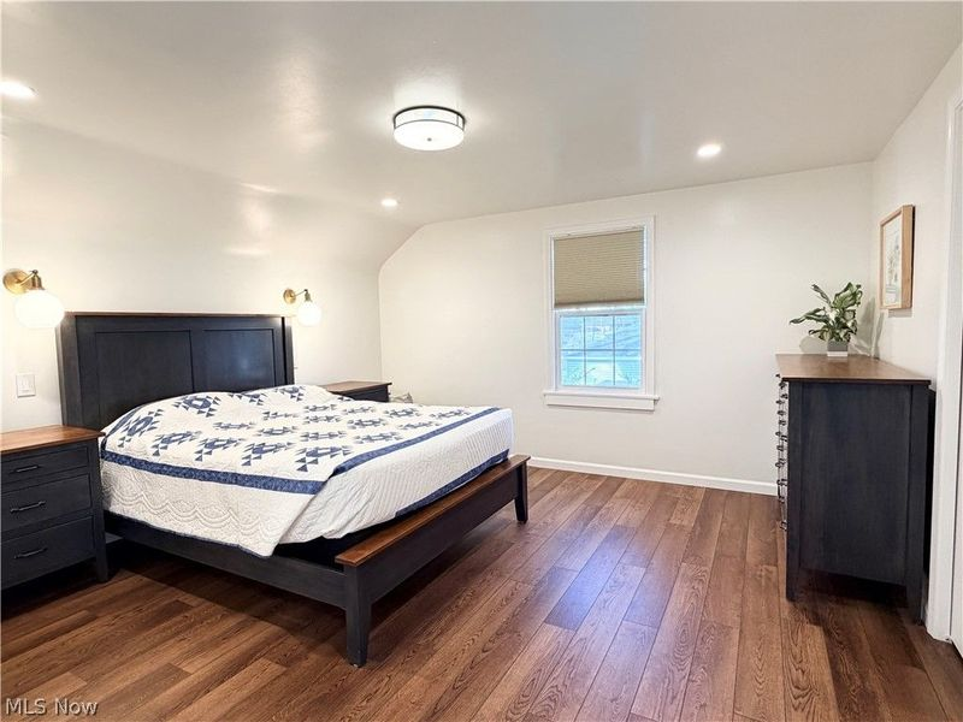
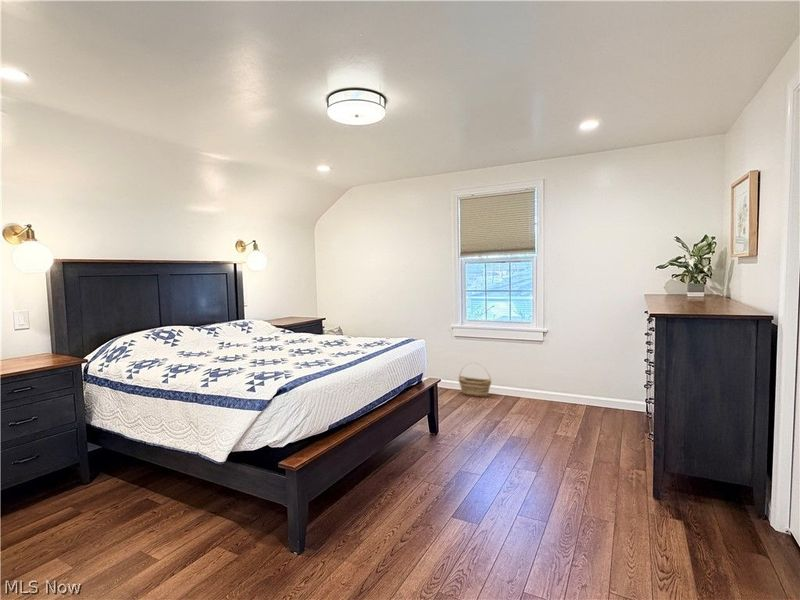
+ basket [458,362,492,398]
